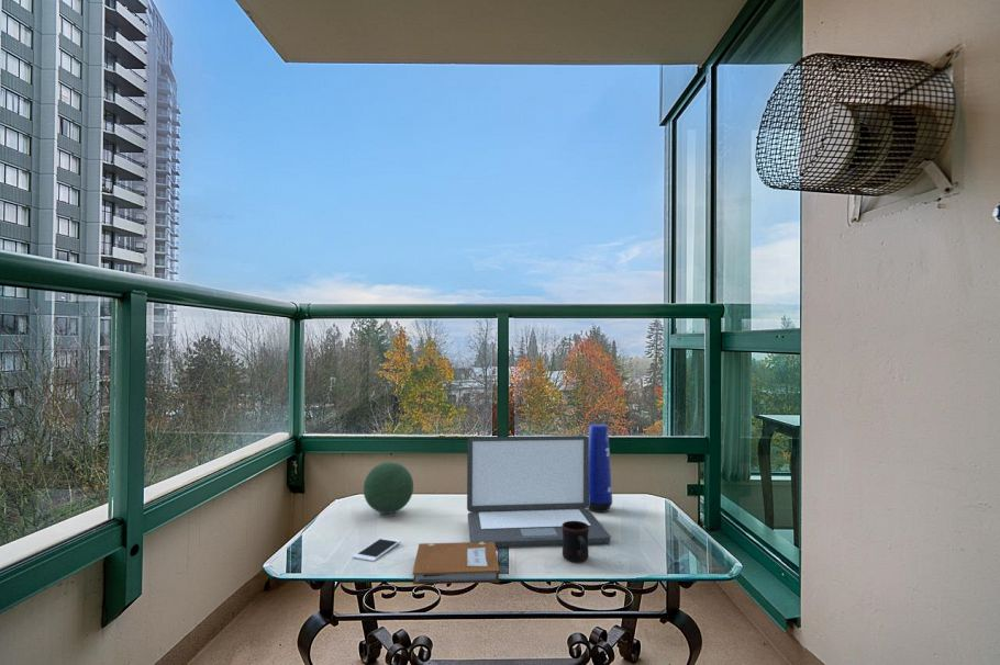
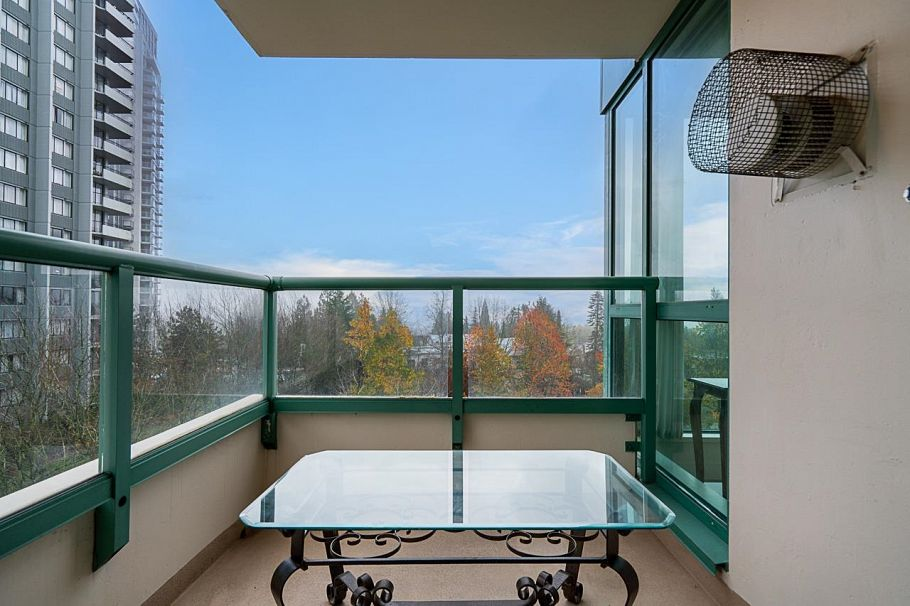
- decorative orb [363,461,414,515]
- vase [587,422,613,514]
- mug [562,521,589,563]
- laptop [466,435,611,549]
- notebook [411,541,500,586]
- cell phone [352,537,402,563]
